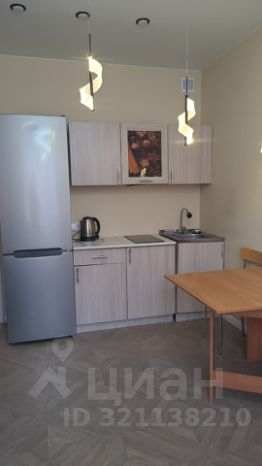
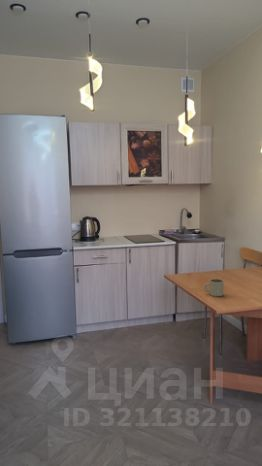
+ mug [203,278,225,297]
